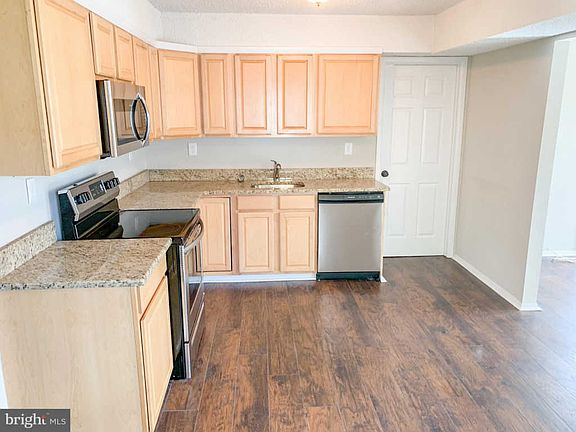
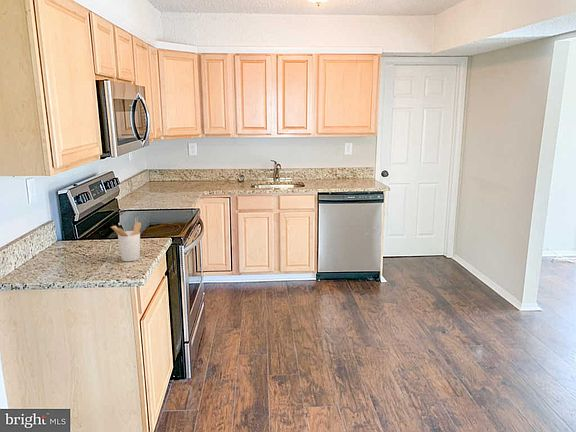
+ utensil holder [110,221,142,262]
